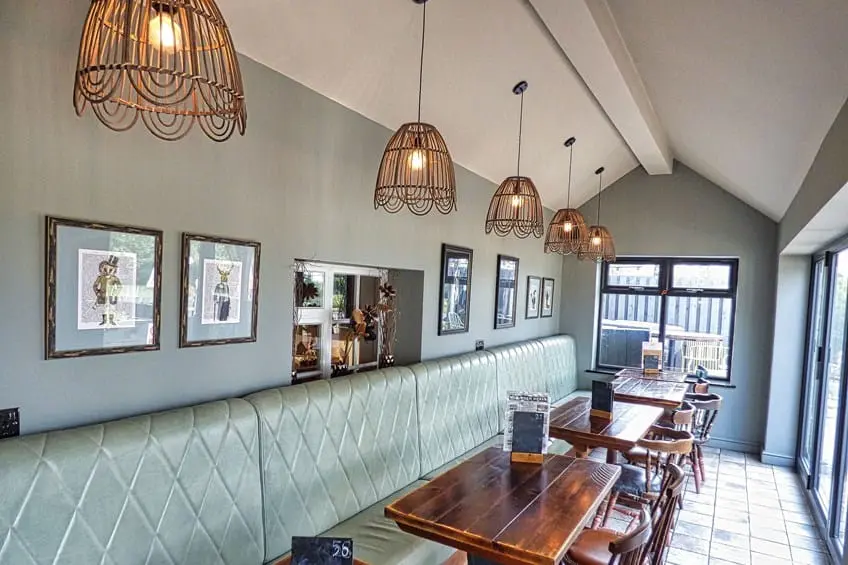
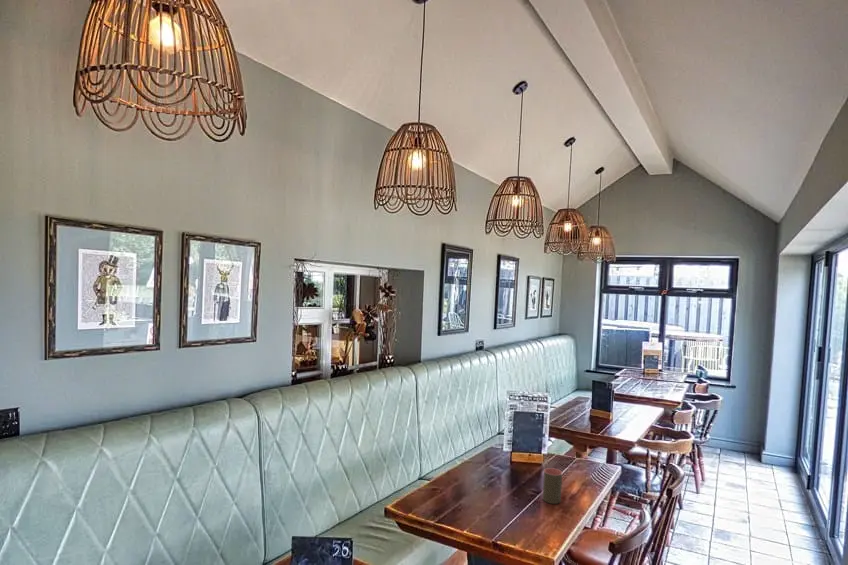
+ cup [542,467,563,505]
